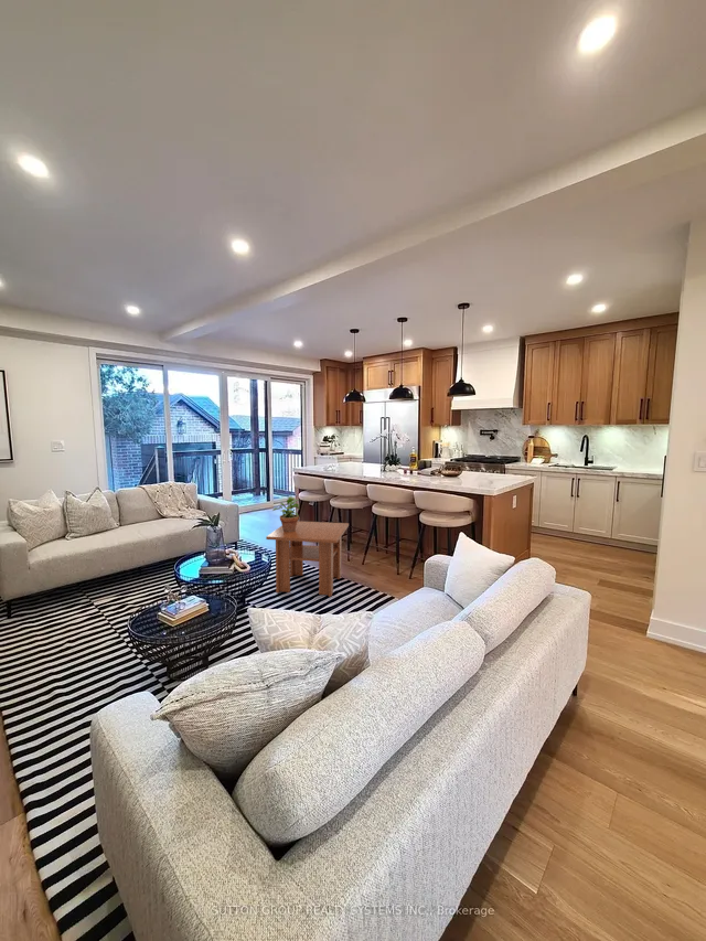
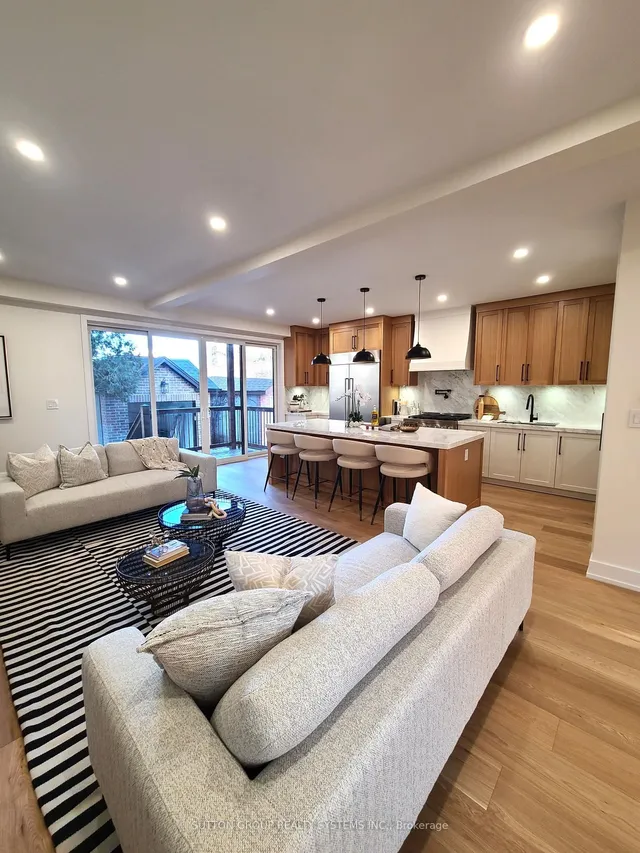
- coffee table [265,521,350,598]
- potted plant [271,495,301,532]
